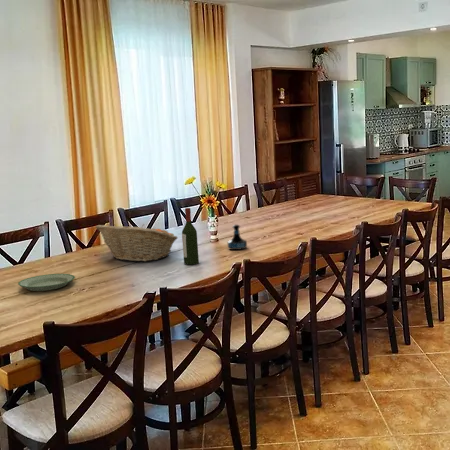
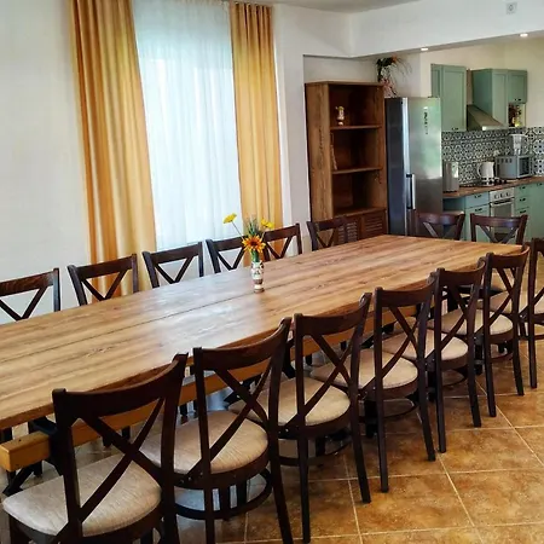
- plate [17,273,76,292]
- wine bottle [181,207,200,266]
- fruit basket [95,223,179,262]
- tequila bottle [227,224,248,251]
